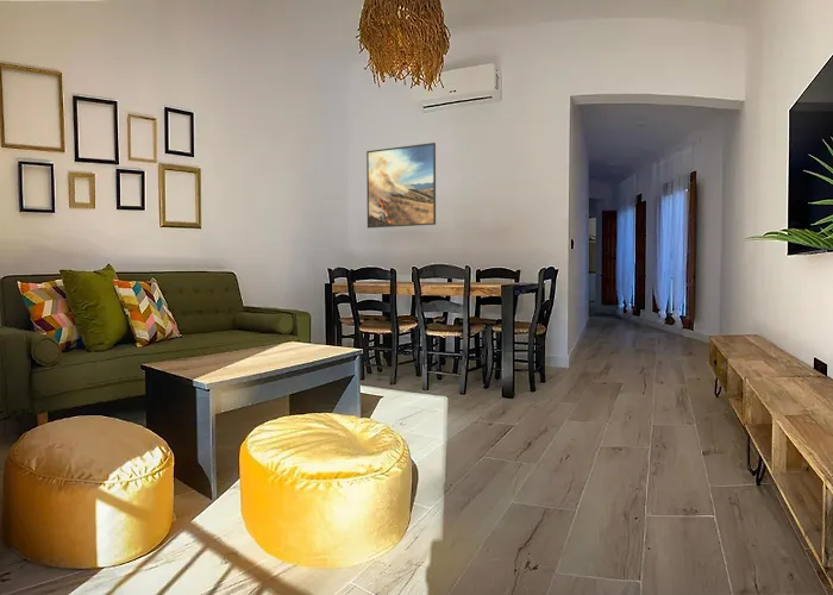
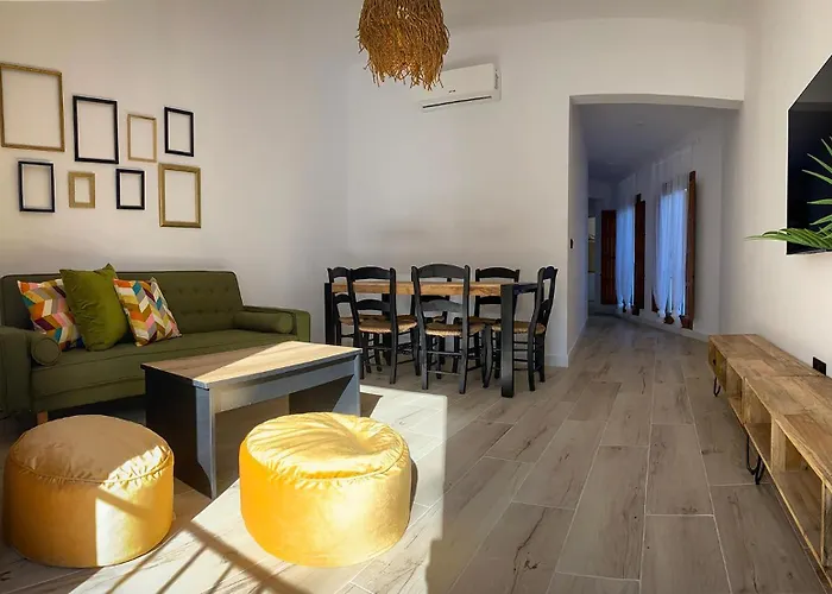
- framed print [365,142,437,230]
